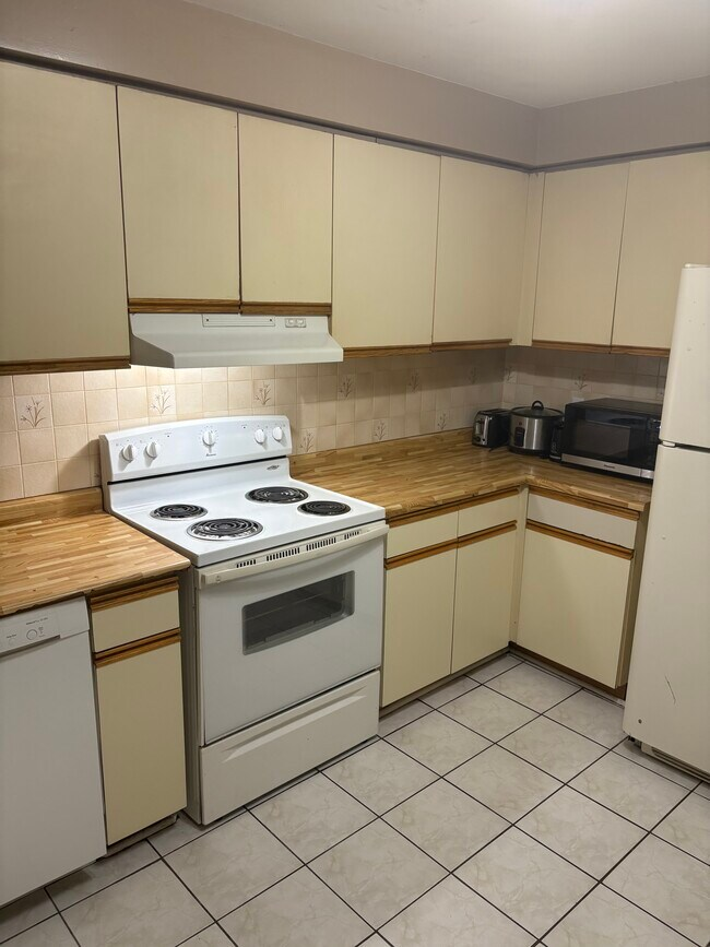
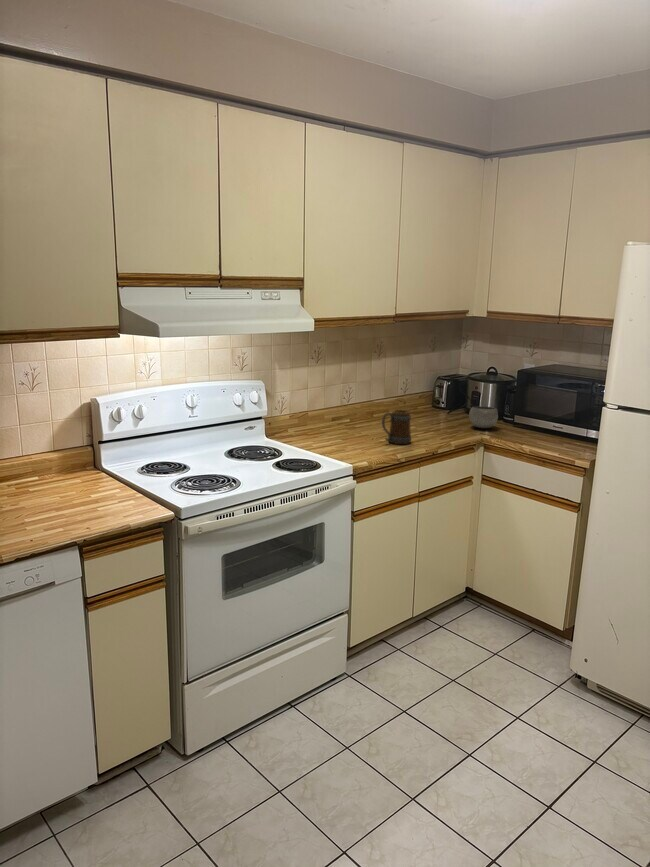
+ mug [381,409,412,445]
+ bowl [468,405,499,429]
